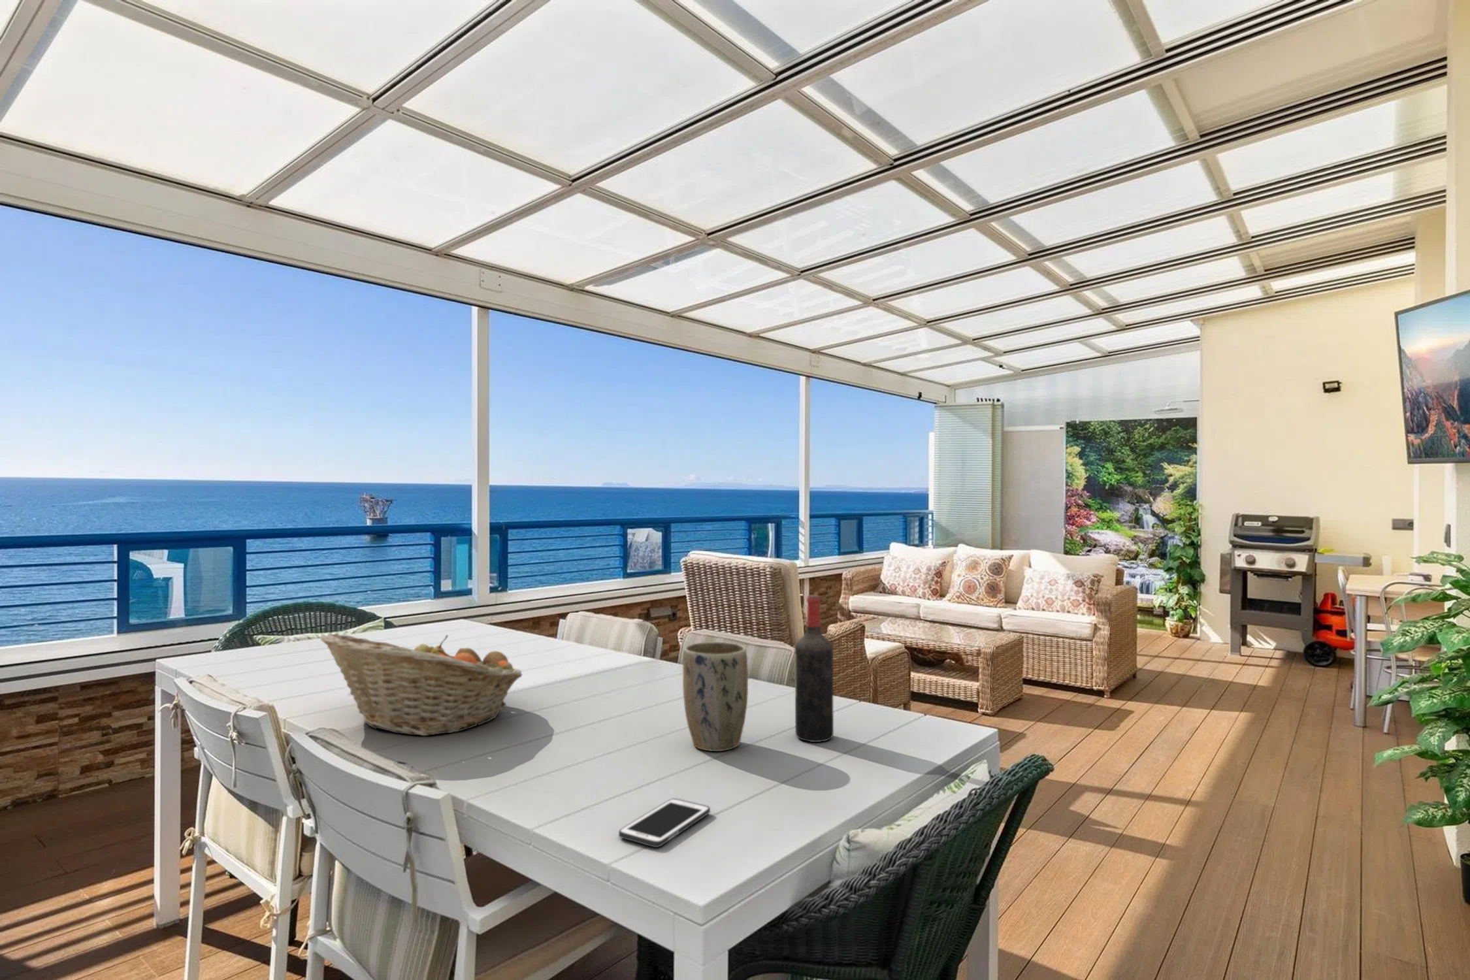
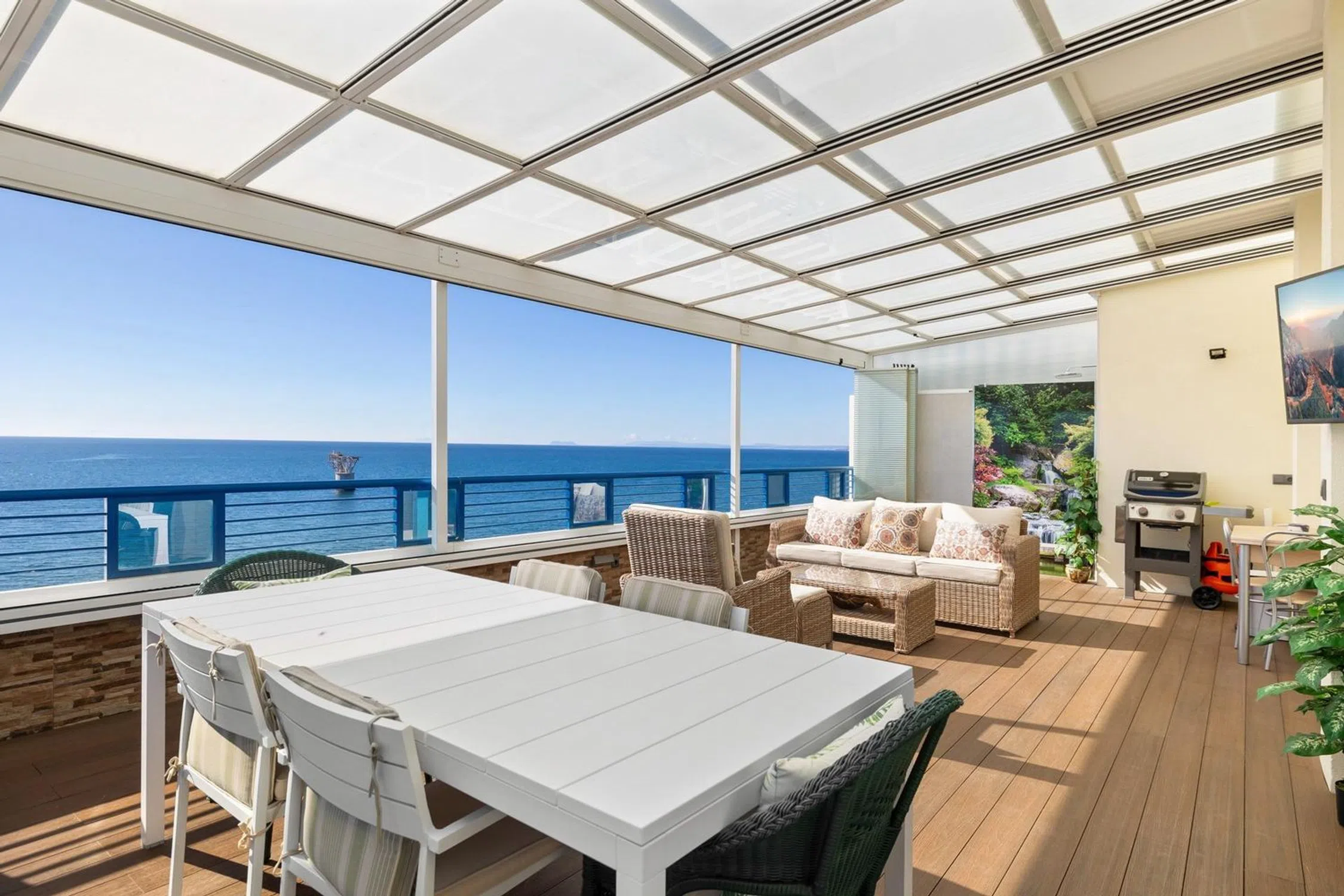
- wine bottle [794,595,835,743]
- plant pot [682,641,749,752]
- cell phone [618,797,711,848]
- fruit basket [319,633,523,736]
